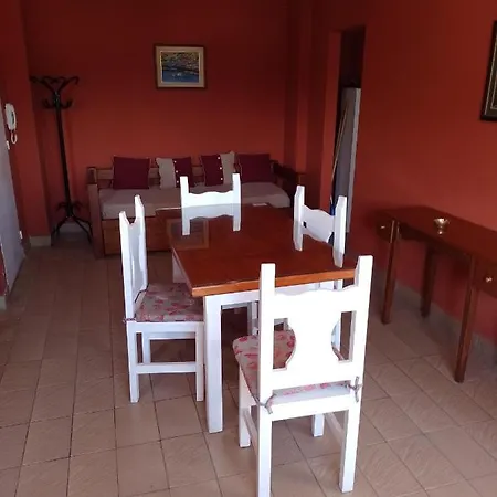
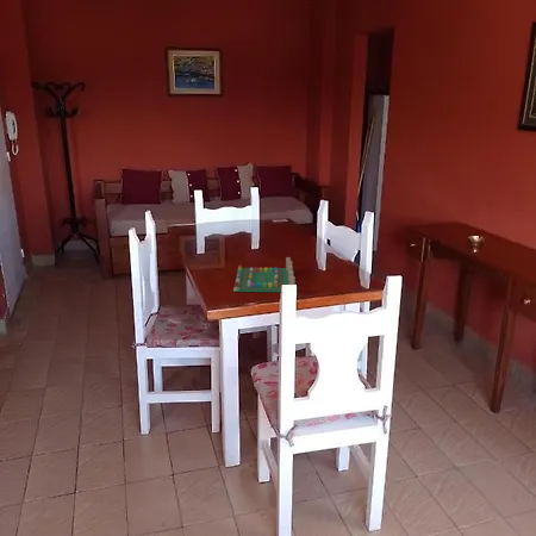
+ board game [232,256,297,293]
